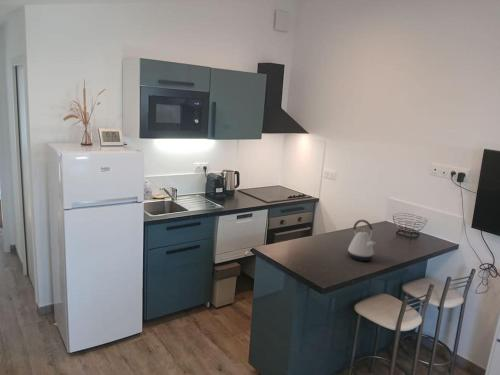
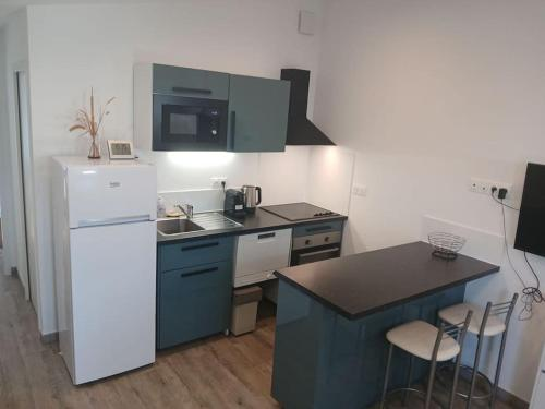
- kettle [347,219,376,262]
